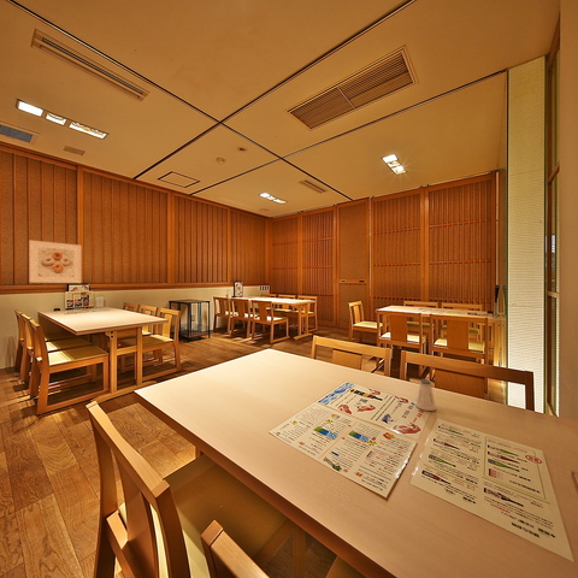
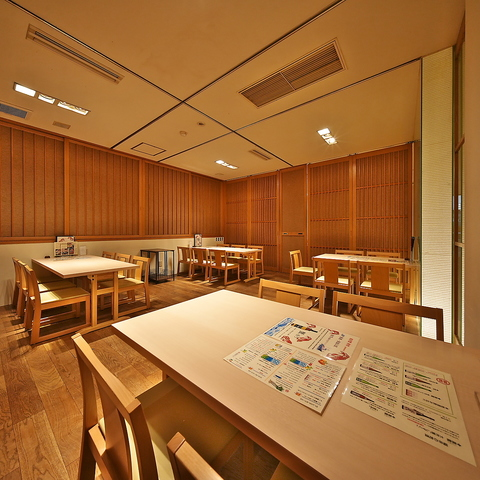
- saltshaker [414,378,437,412]
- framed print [28,240,82,284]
